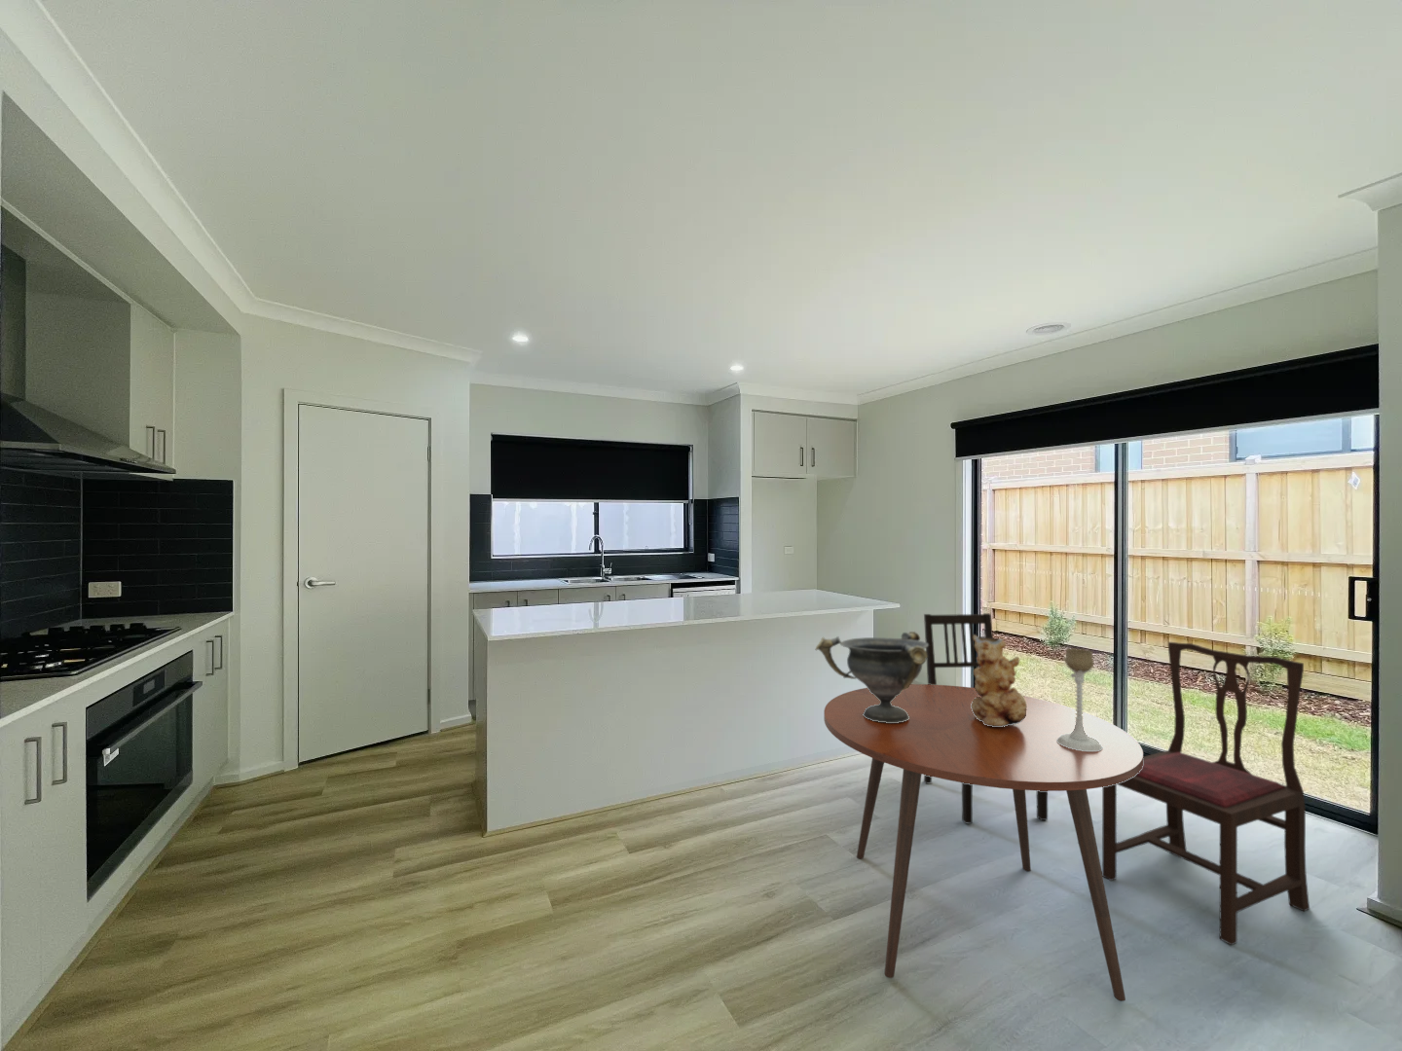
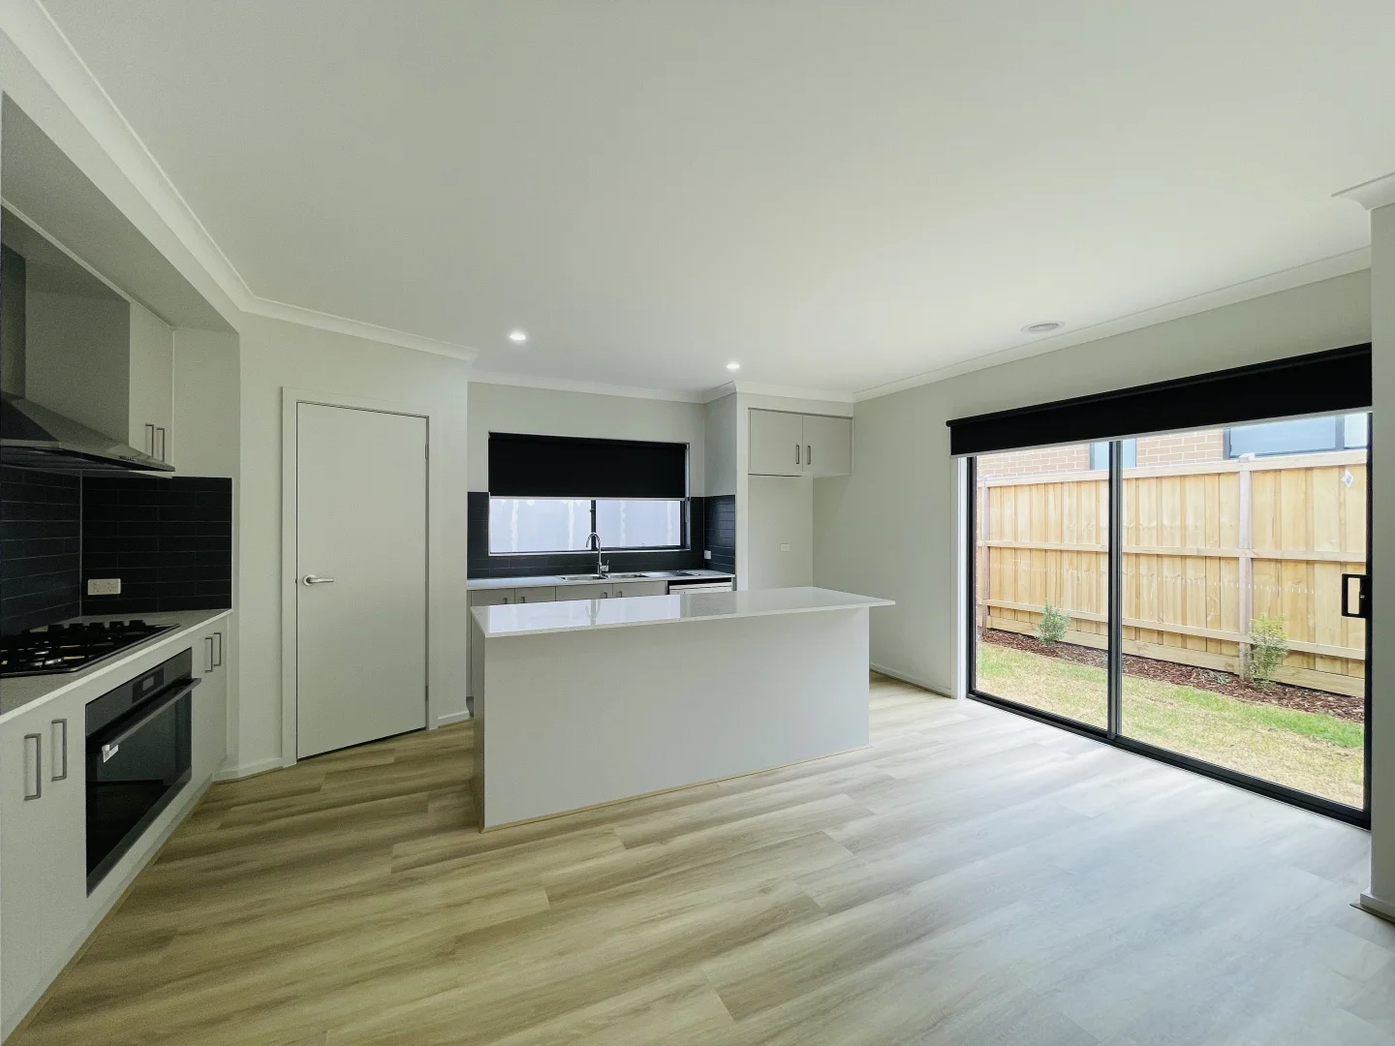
- dining chair [923,612,1049,825]
- dining chair [1101,641,1310,946]
- decorative bowl [815,630,927,723]
- vase [970,634,1027,726]
- dining table [822,683,1144,1002]
- candle holder [1056,647,1103,752]
